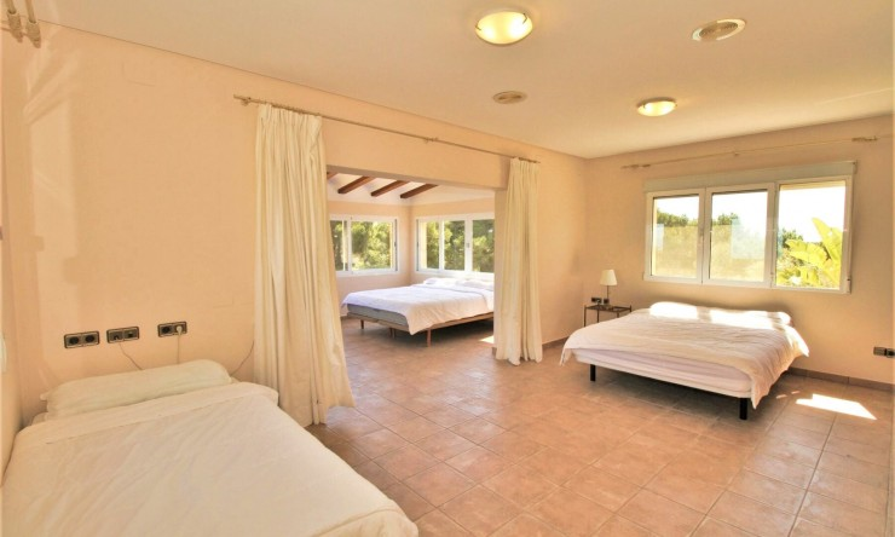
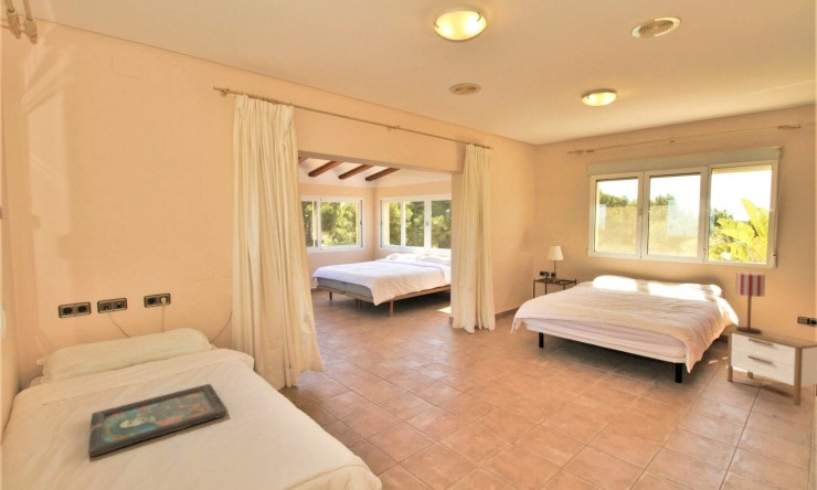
+ table lamp [734,271,766,334]
+ decorative tray [87,383,230,458]
+ nightstand [726,328,817,406]
